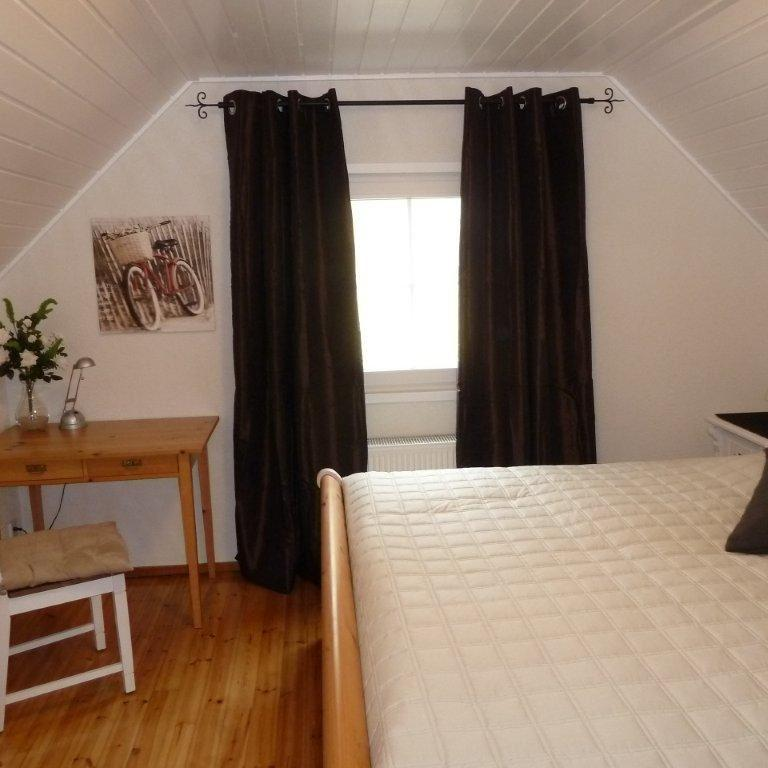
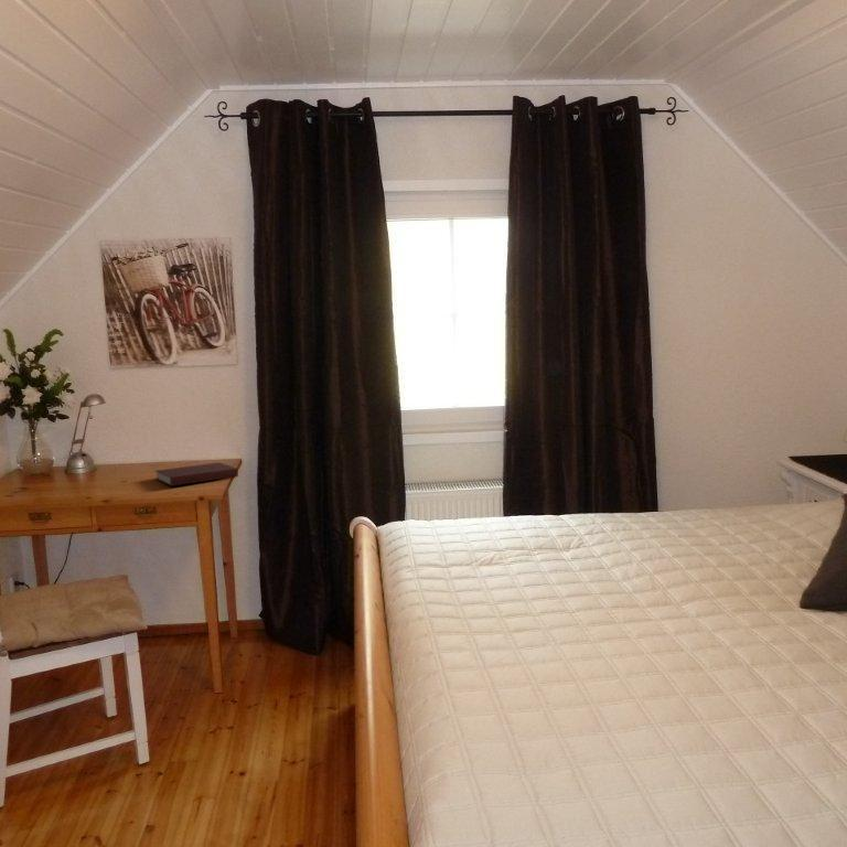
+ notebook [154,461,239,487]
